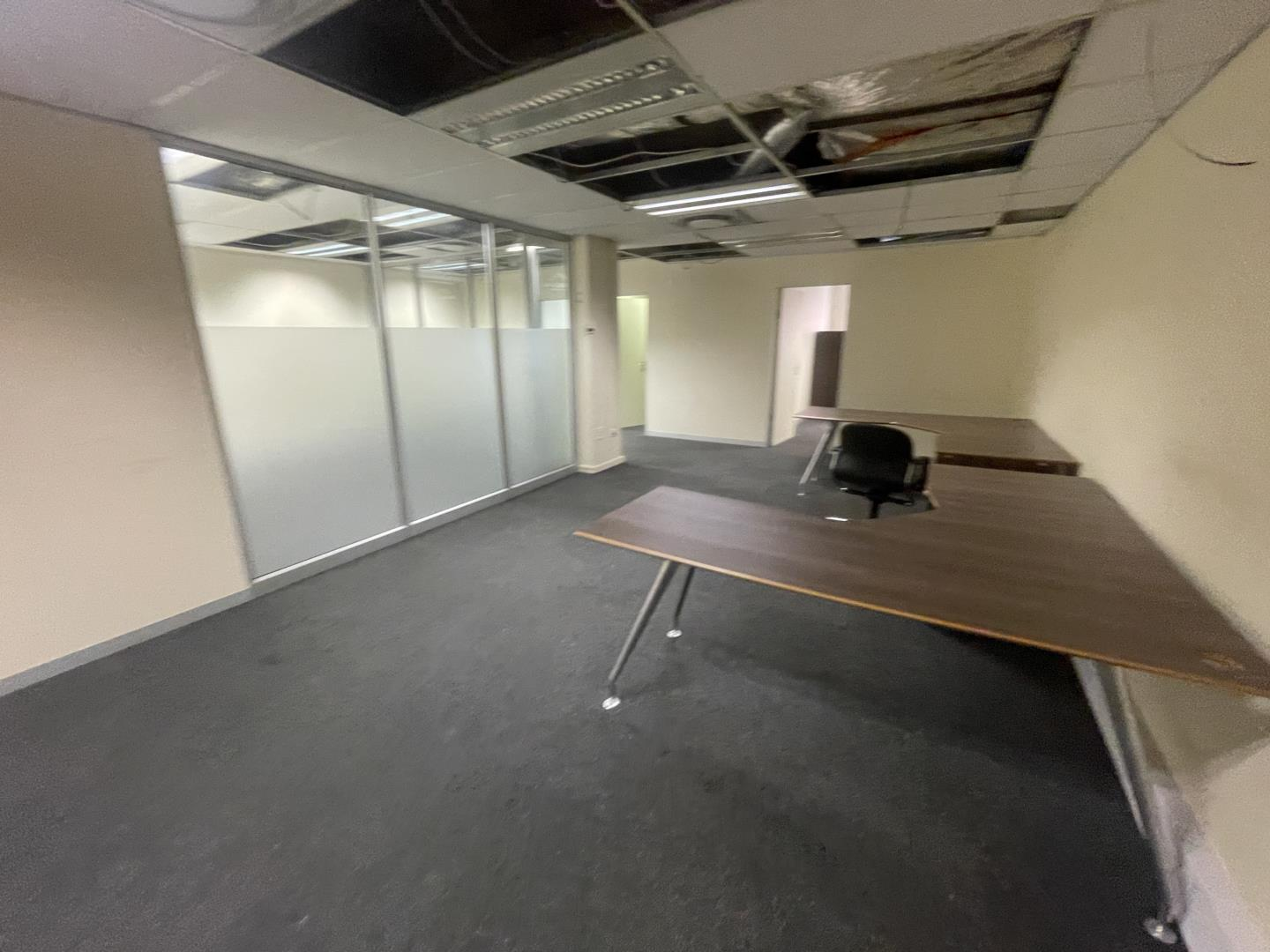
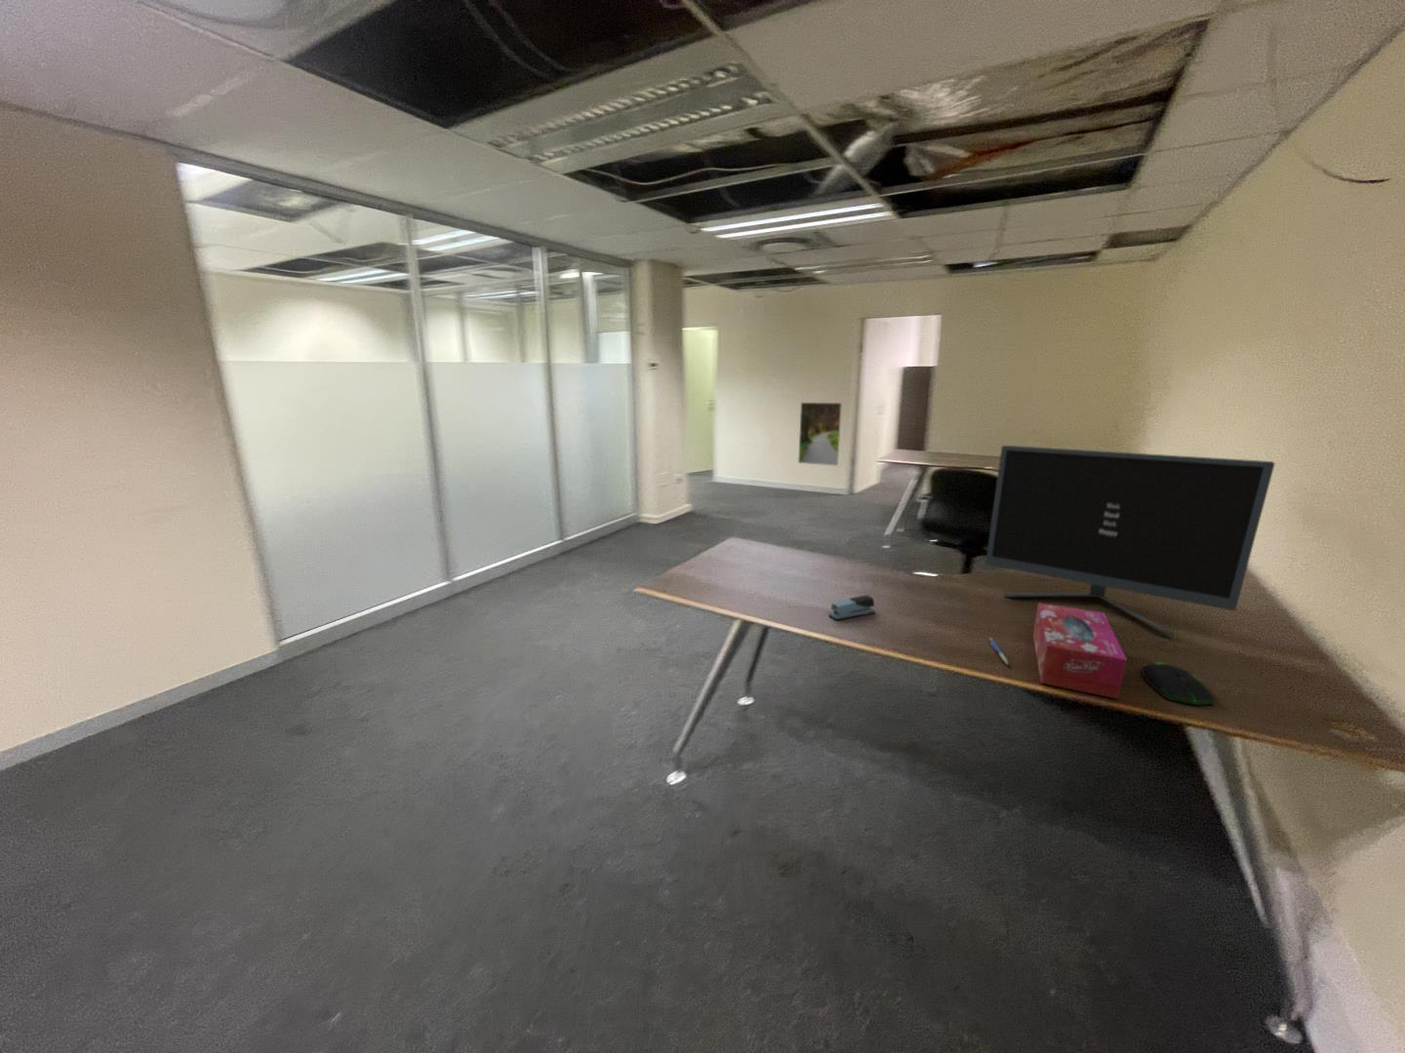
+ stapler [829,595,875,622]
+ pen [988,637,1010,666]
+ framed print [798,402,843,467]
+ tissue box [1032,602,1128,700]
+ monitor [985,445,1277,638]
+ computer mouse [1141,661,1217,707]
